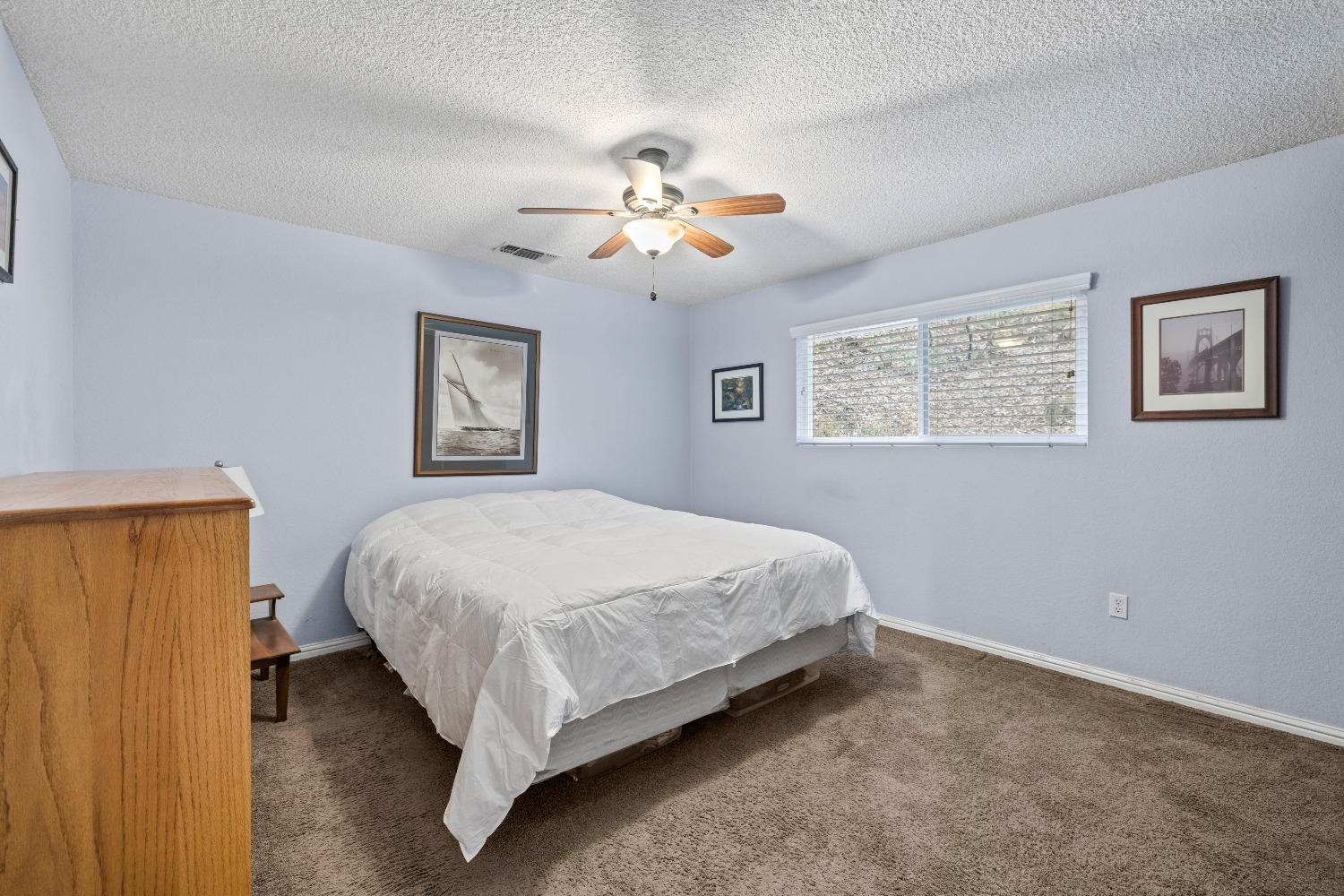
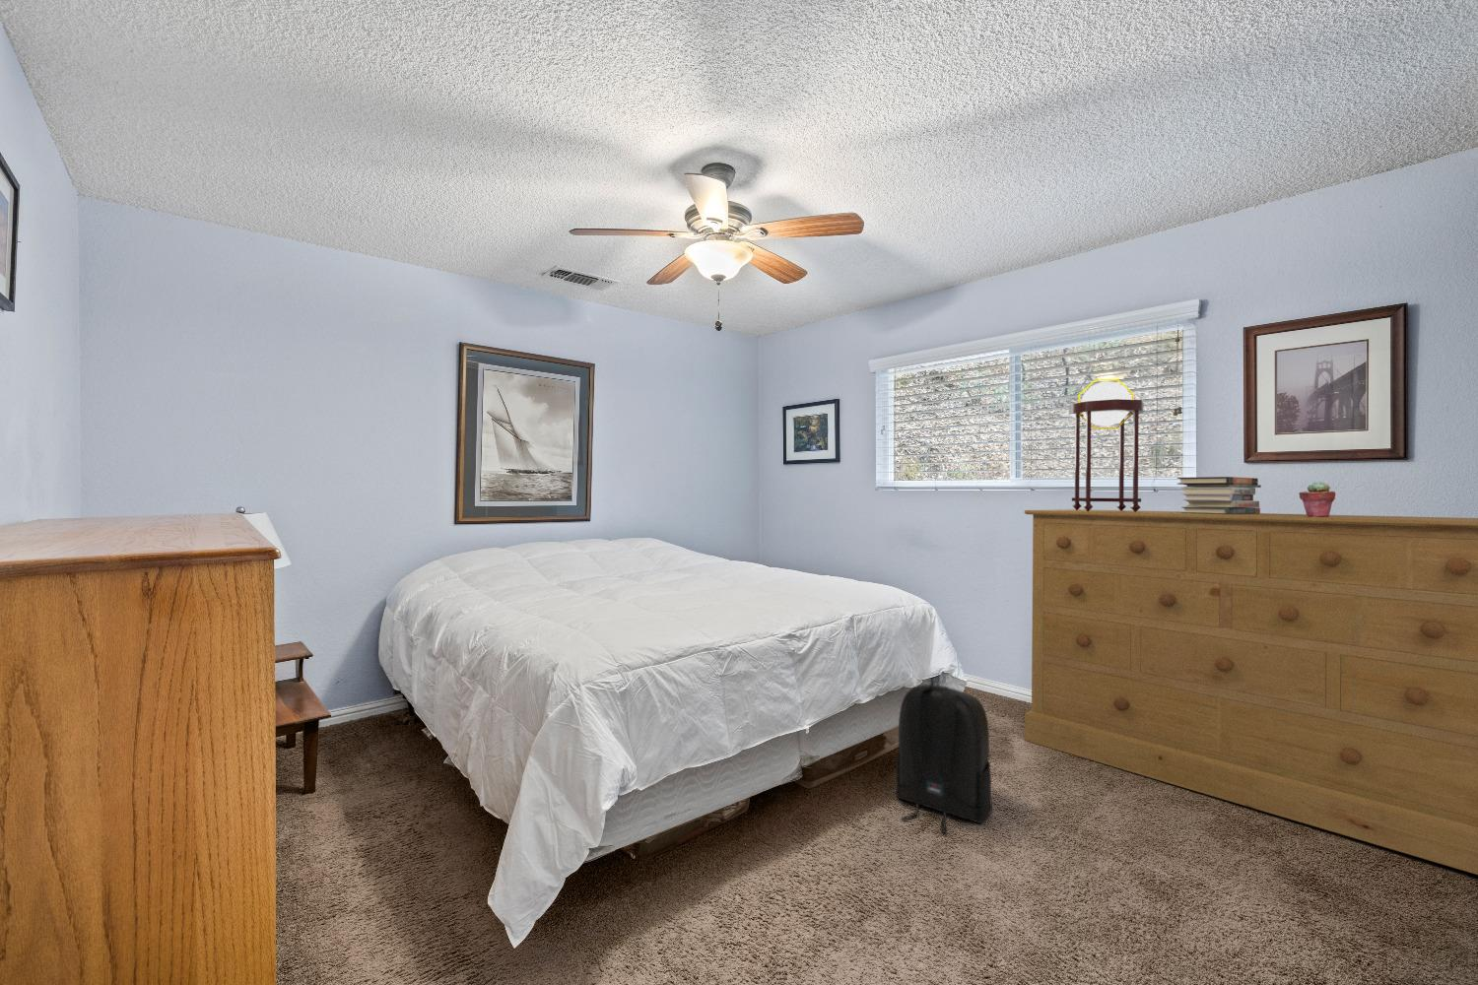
+ dresser [1024,508,1478,876]
+ book stack [1177,476,1262,514]
+ potted succulent [1298,480,1336,517]
+ table lamp [1068,378,1145,512]
+ backpack [895,679,993,834]
